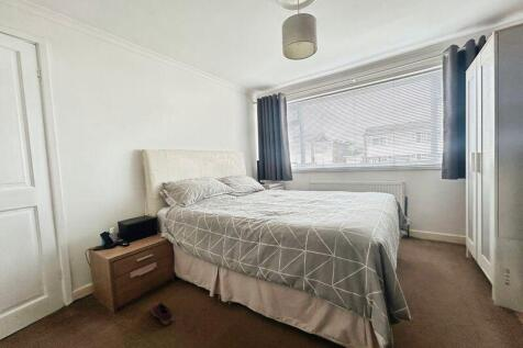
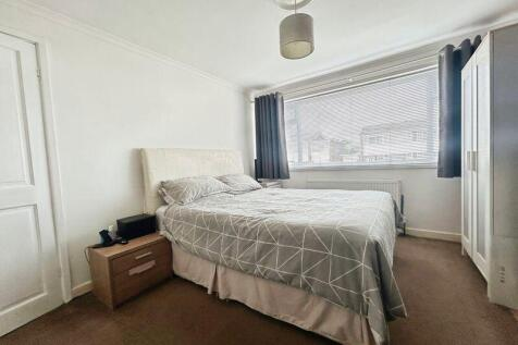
- shoe [149,301,175,326]
